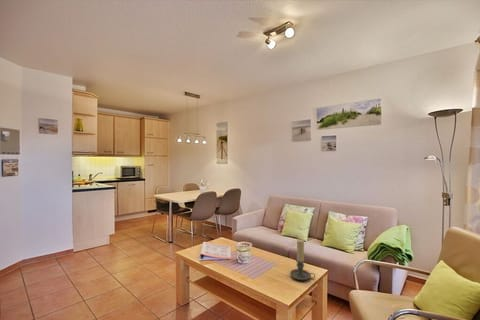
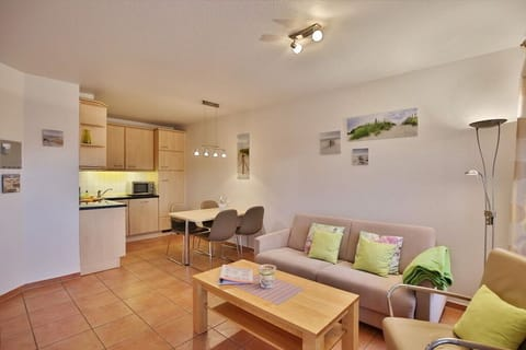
- candle holder [289,239,316,281]
